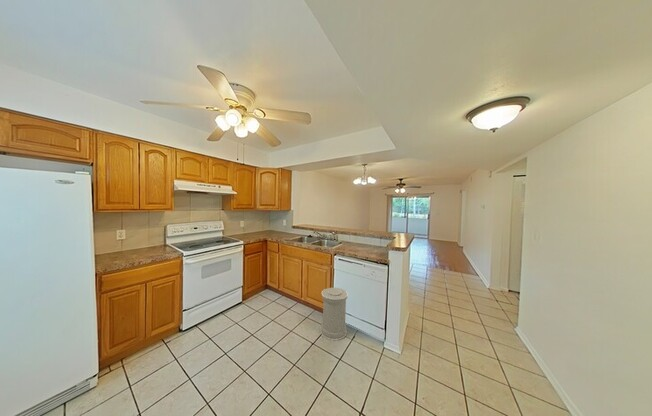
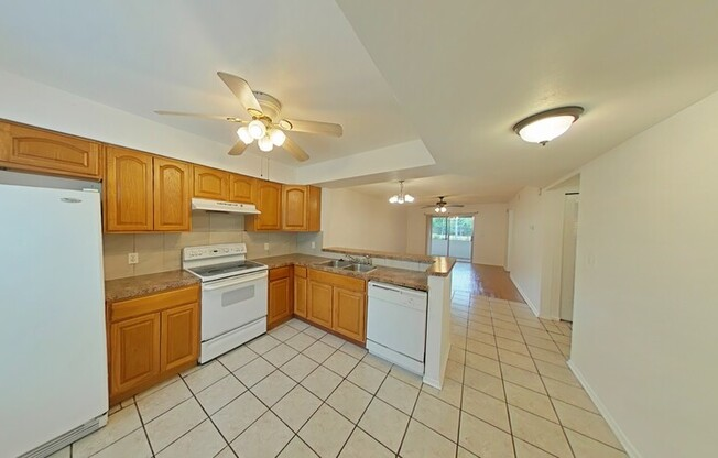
- trash can [320,287,349,341]
